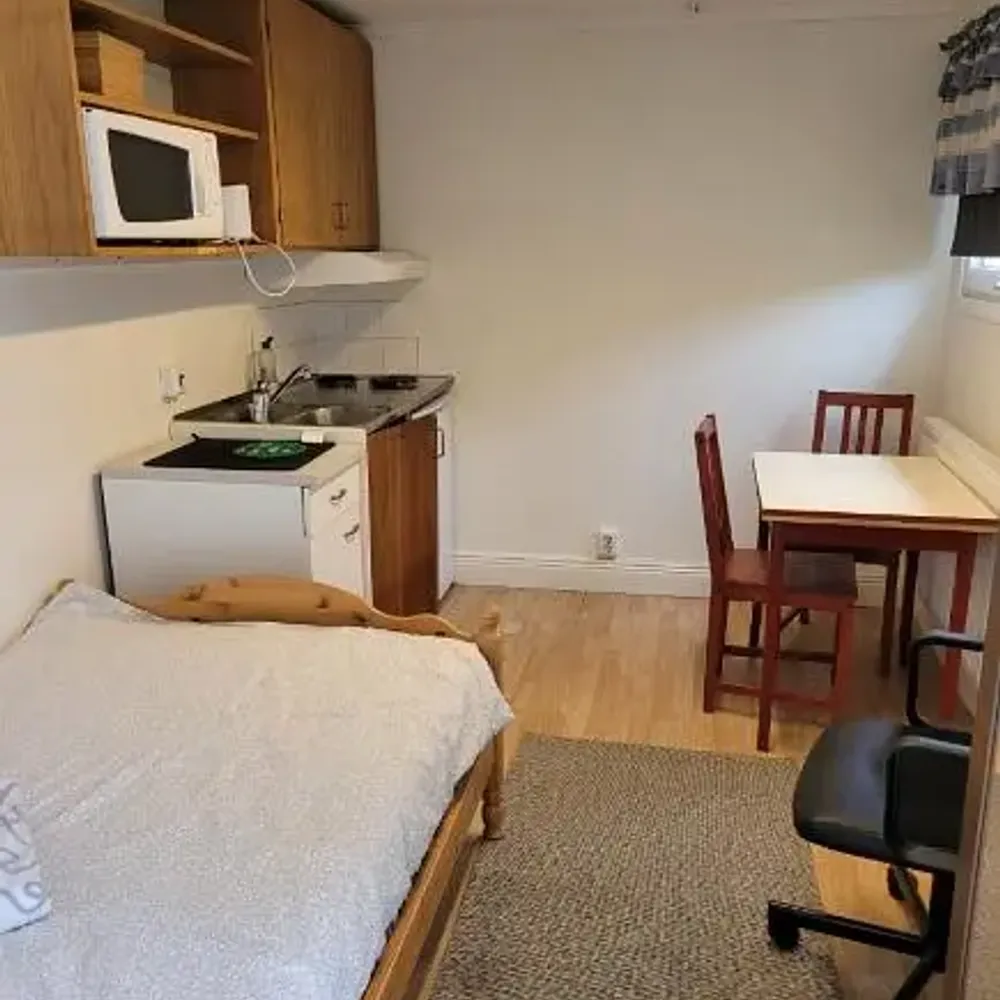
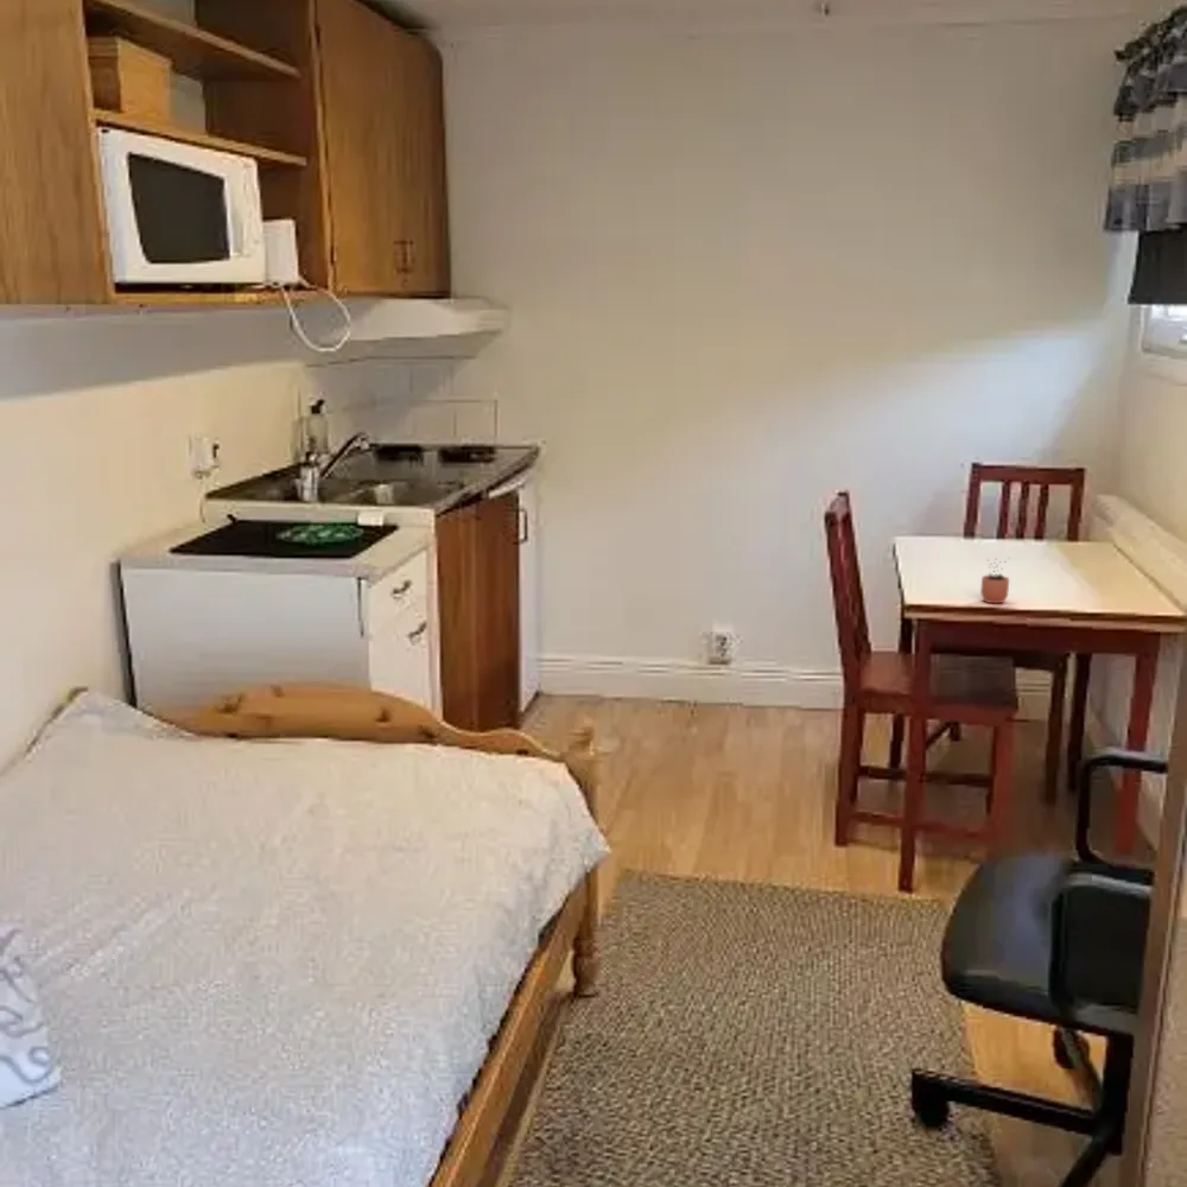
+ cocoa [979,556,1011,604]
